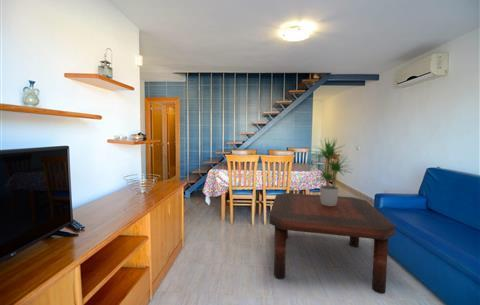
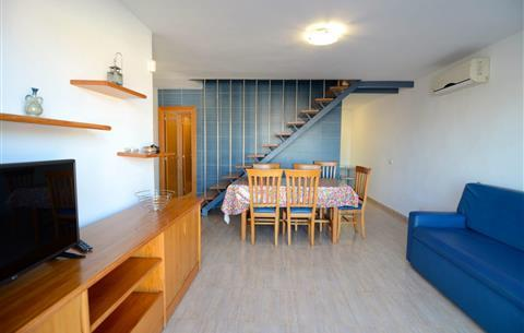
- coffee table [268,192,396,295]
- potted plant [308,137,353,206]
